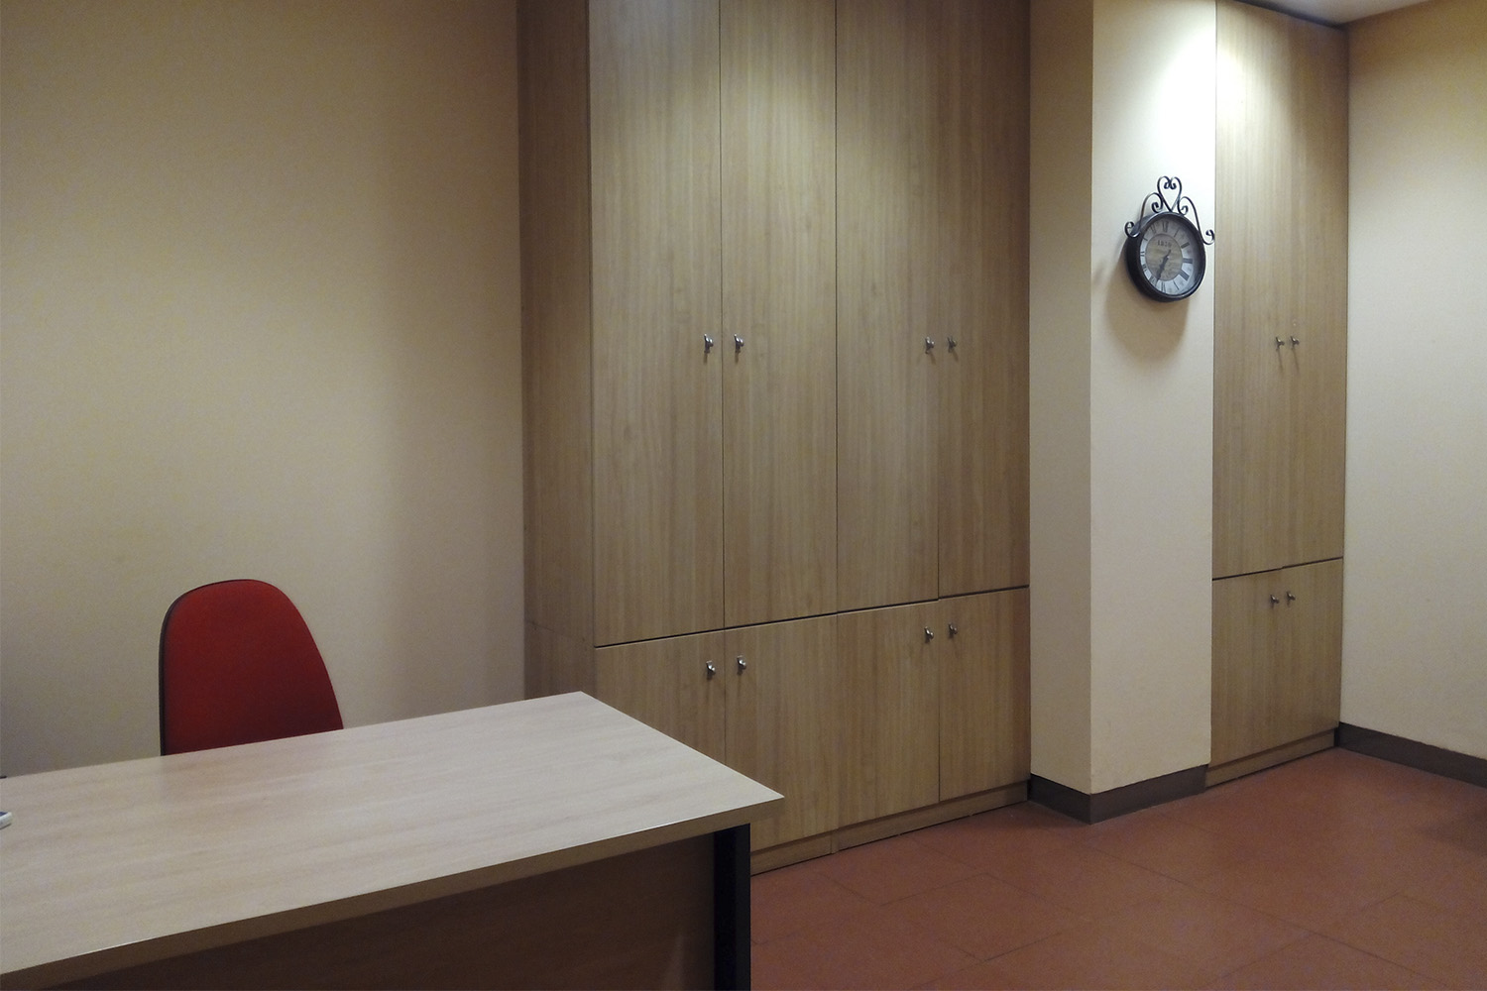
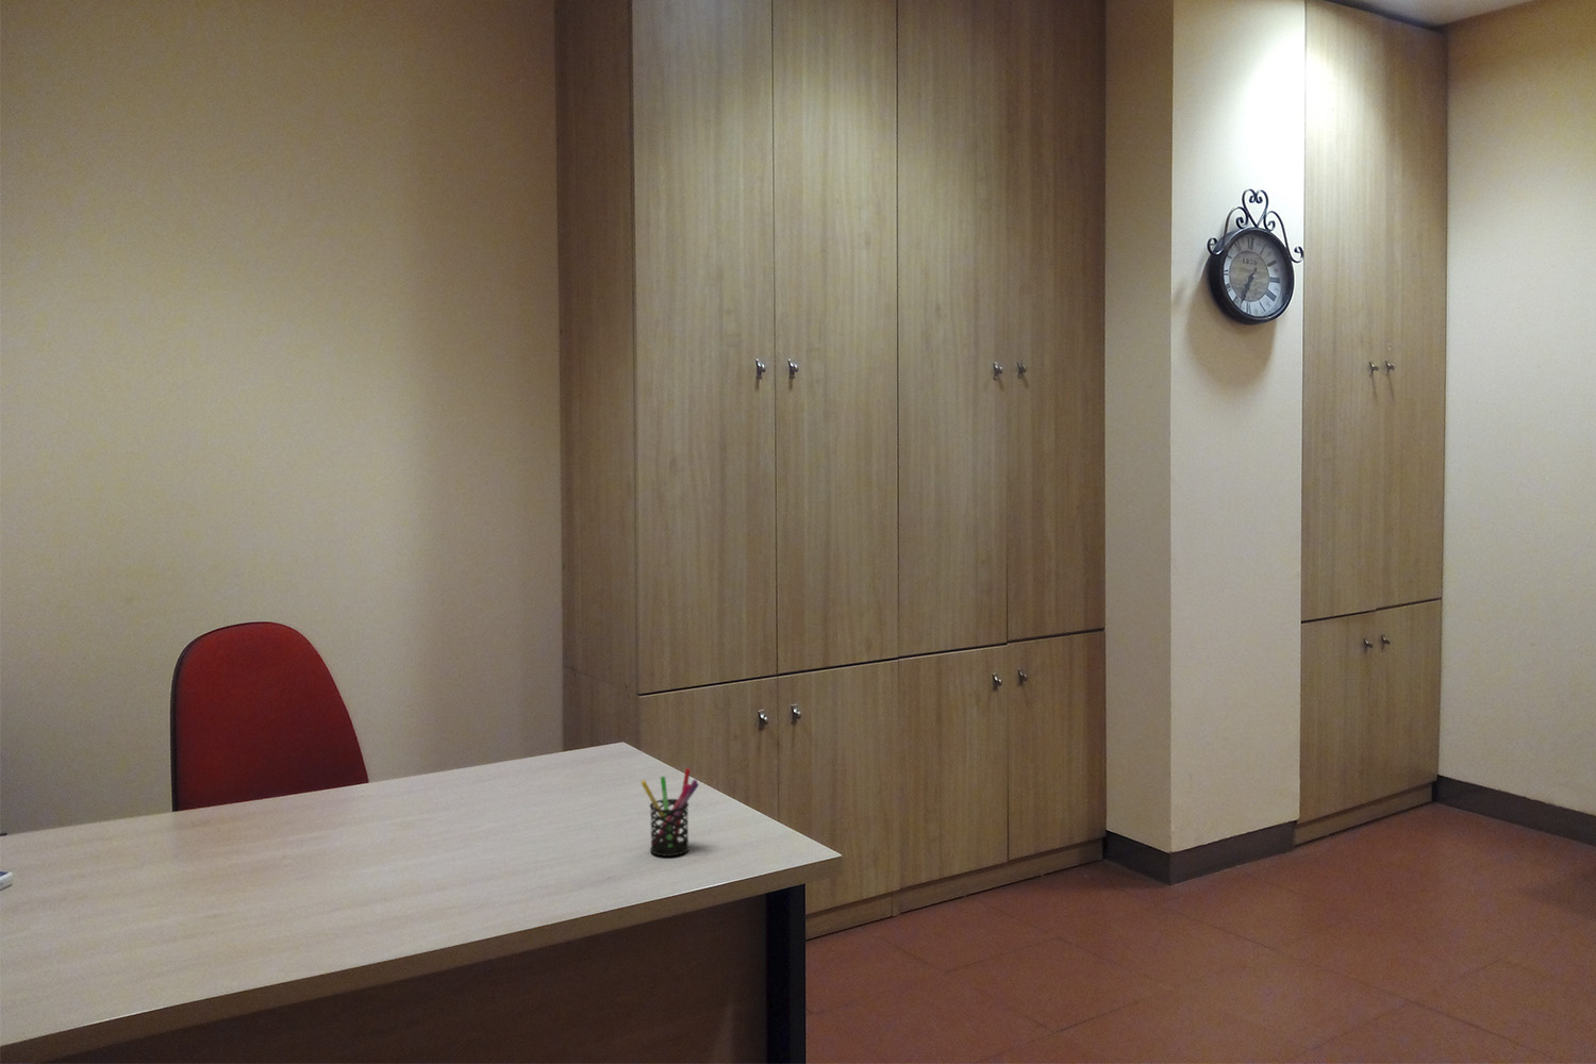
+ pen holder [639,767,701,857]
